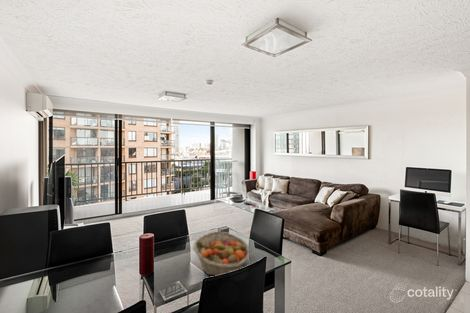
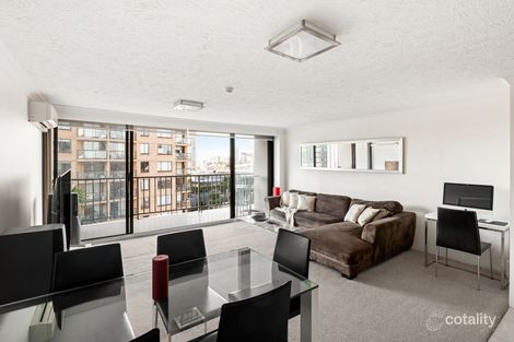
- fruit basket [192,231,251,277]
